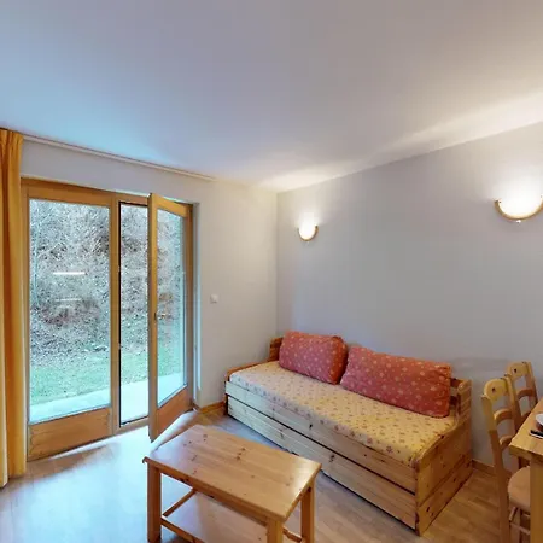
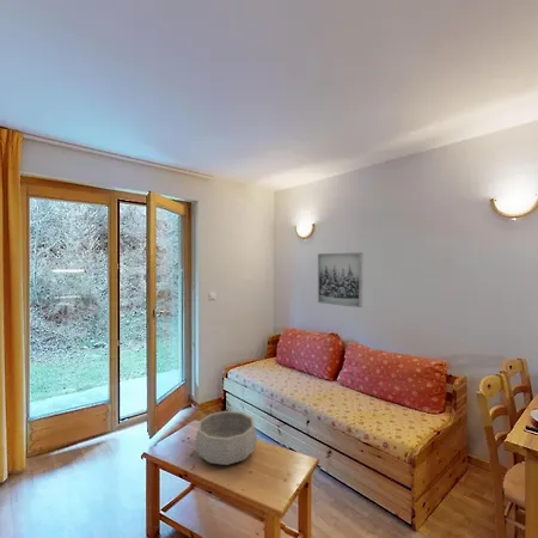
+ decorative bowl [195,410,258,466]
+ wall art [317,251,363,308]
